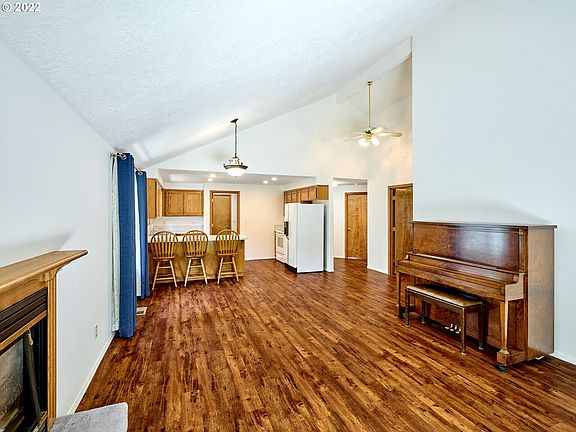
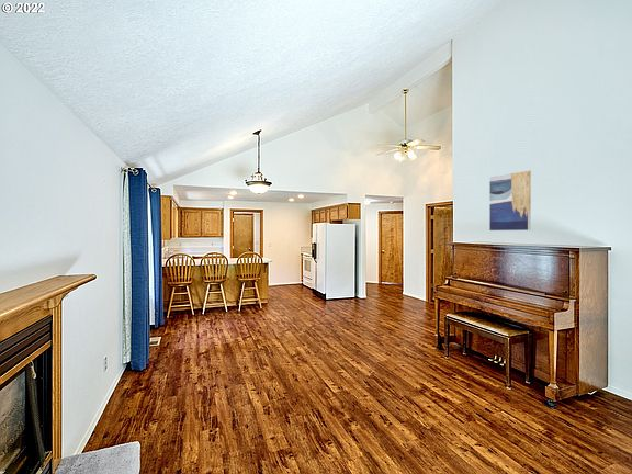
+ wall art [488,169,532,232]
